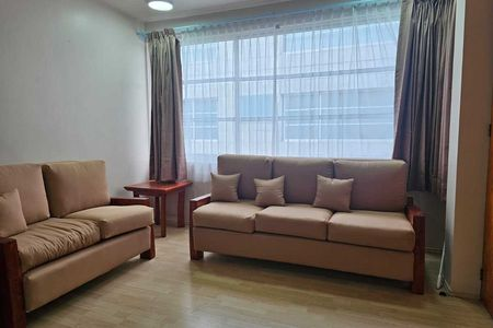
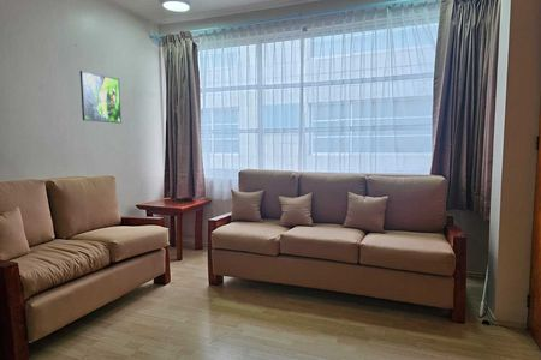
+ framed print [79,70,123,125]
